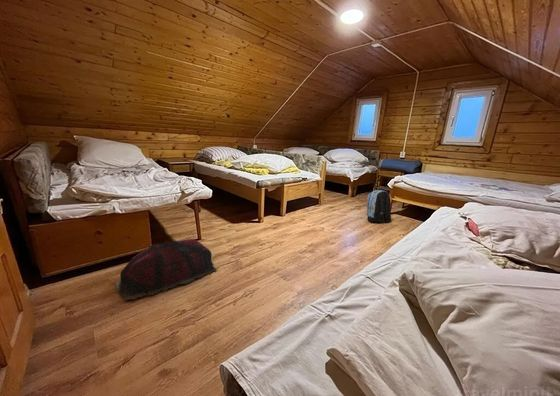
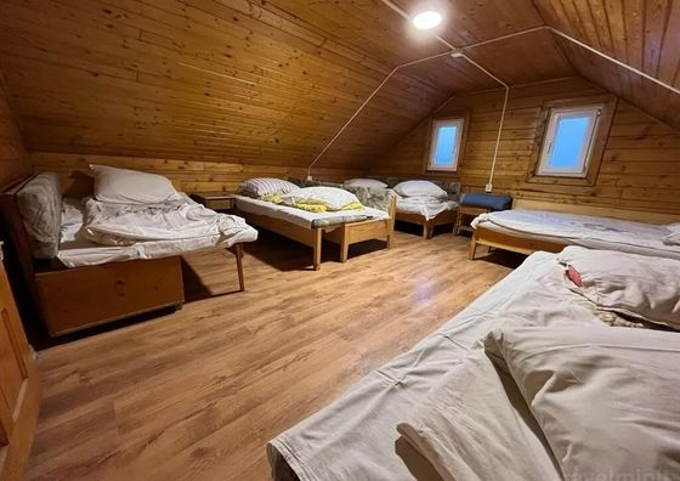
- duffel bag [114,238,217,301]
- backpack [366,189,392,223]
